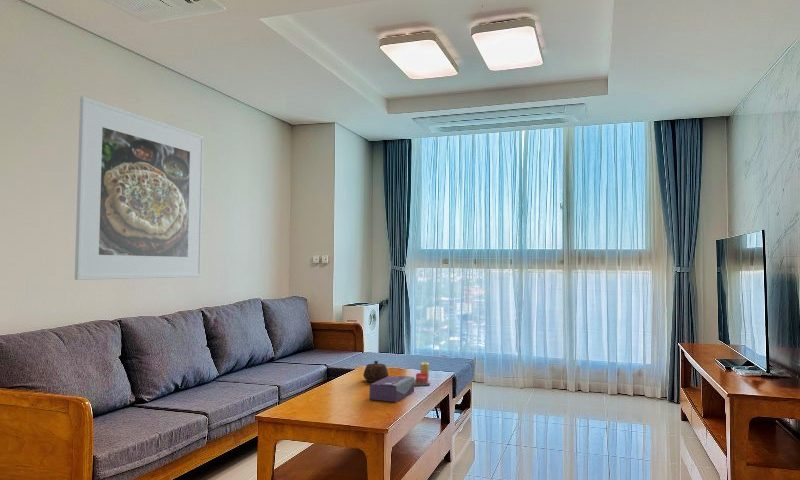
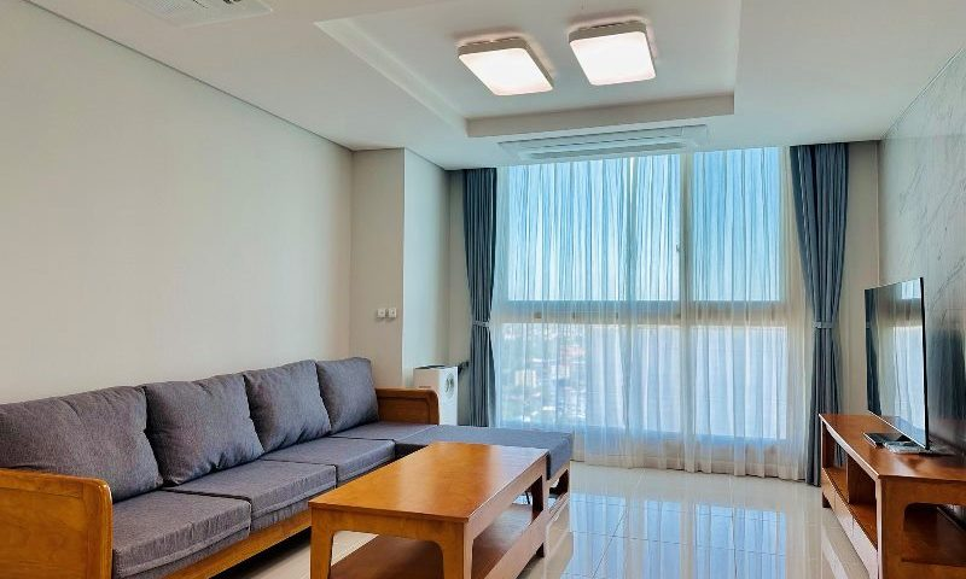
- teapot [362,360,390,383]
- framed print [74,96,205,281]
- tissue box [369,375,415,403]
- candle [414,362,431,387]
